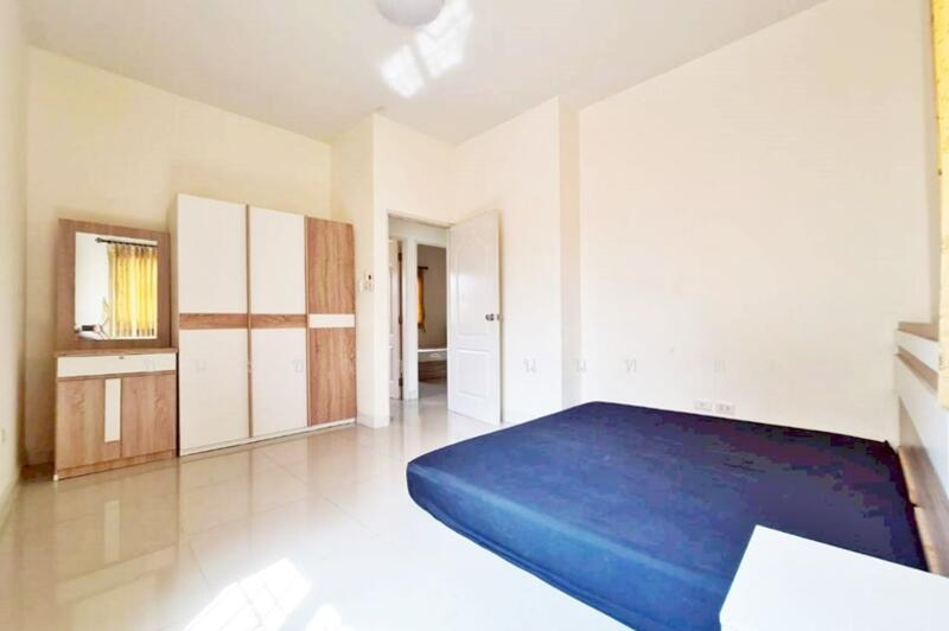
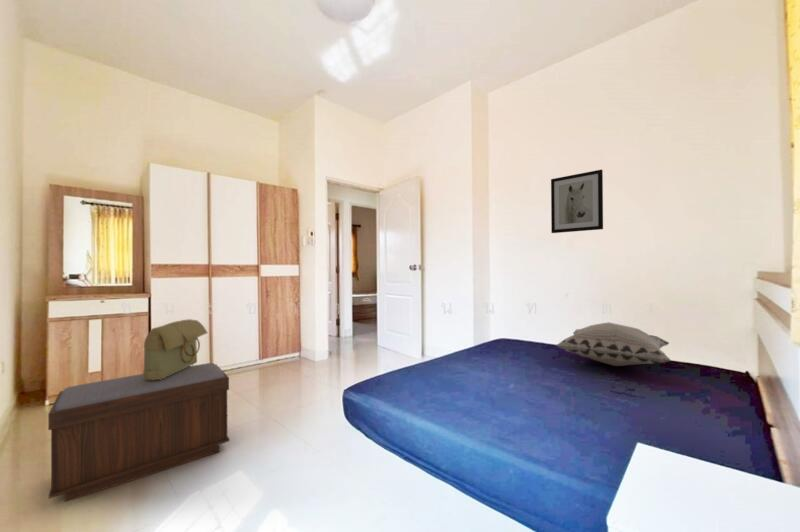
+ bench [47,362,230,503]
+ decorative pillow [555,321,672,367]
+ handbag [142,318,209,380]
+ wall art [550,168,604,234]
